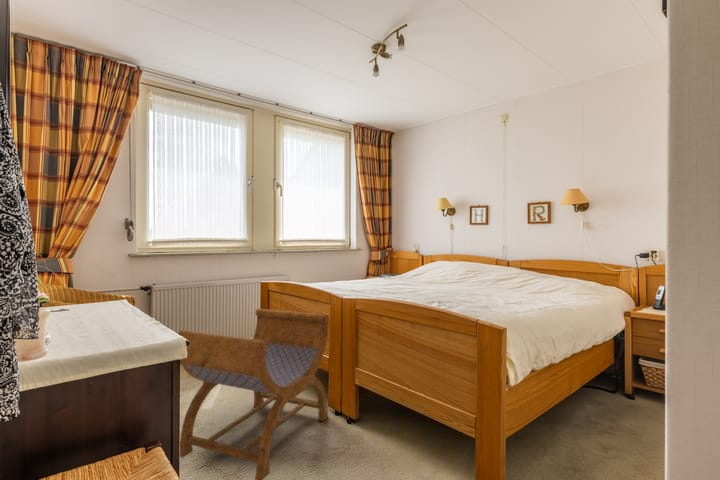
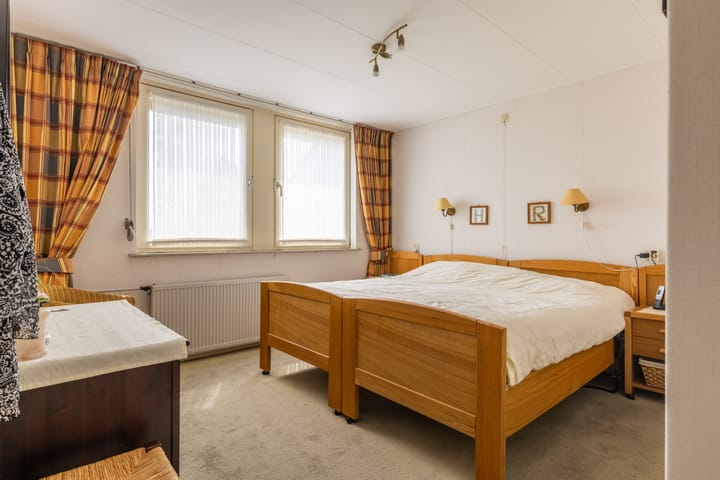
- stool [177,308,330,480]
